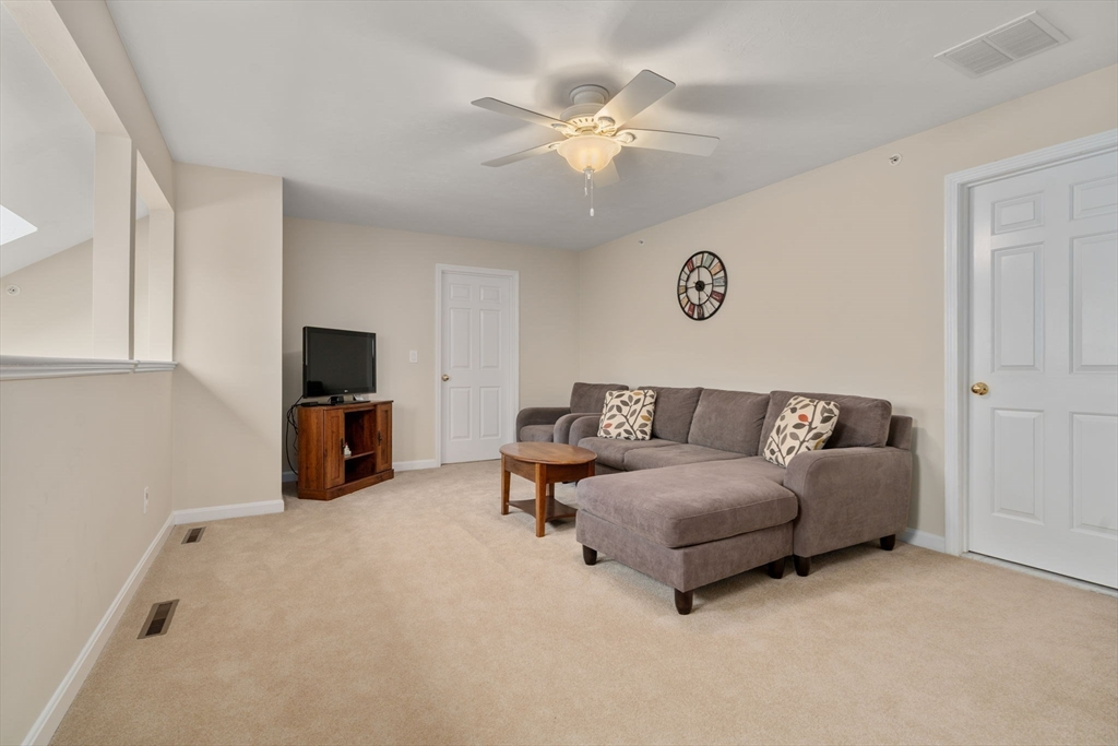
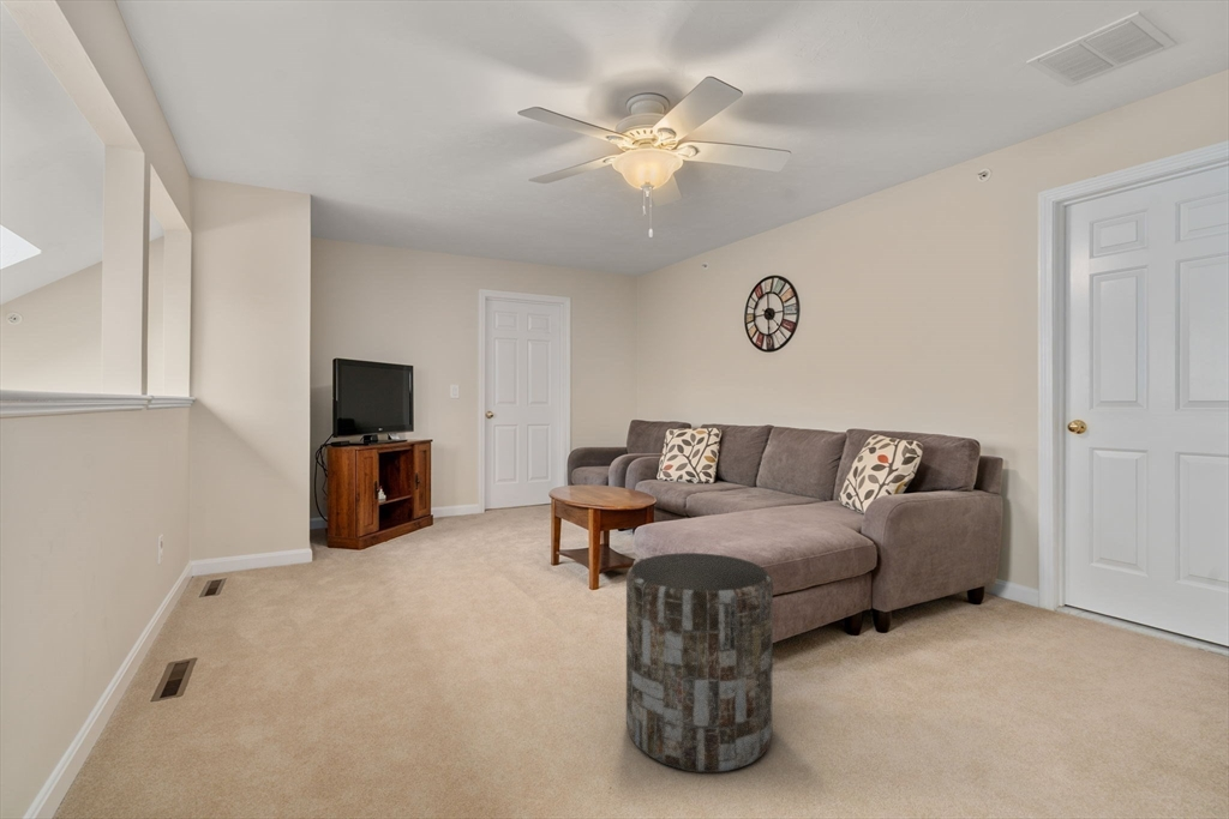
+ side table [625,552,774,773]
